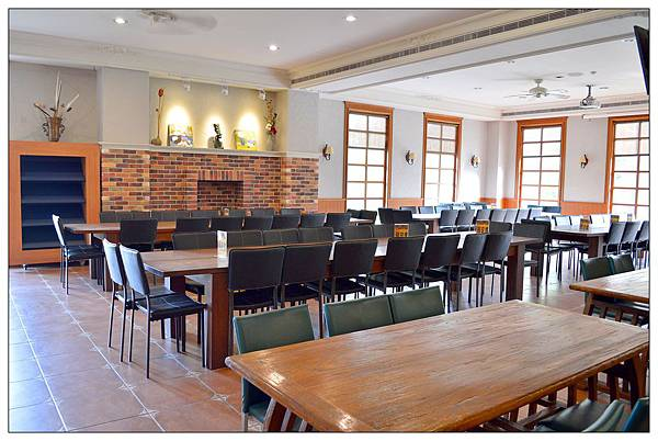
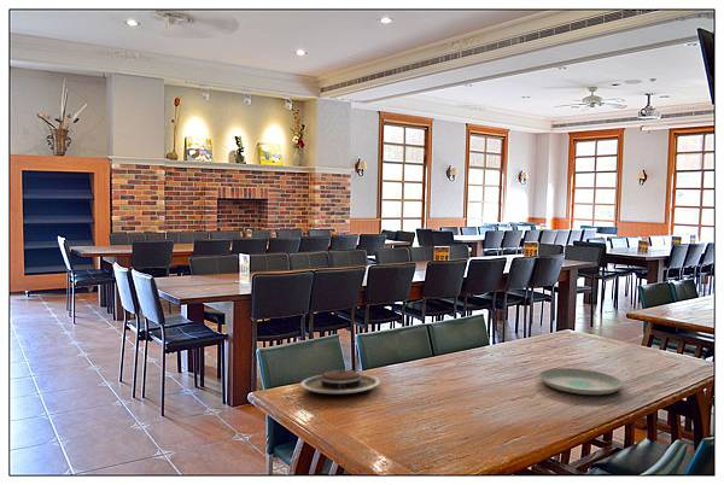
+ plate [538,367,624,396]
+ plate [299,369,381,395]
